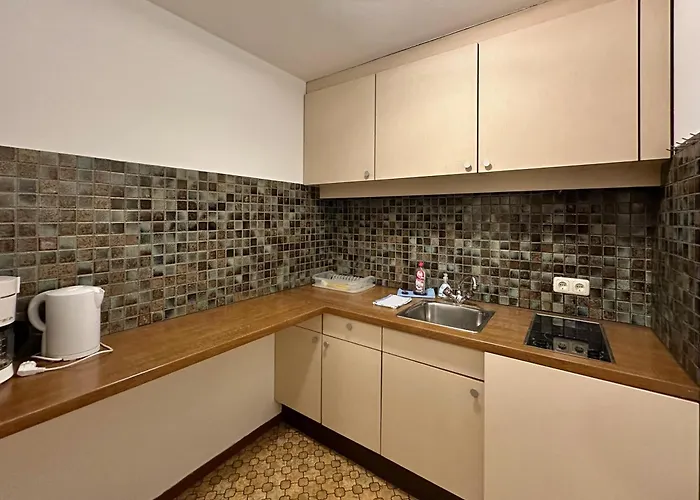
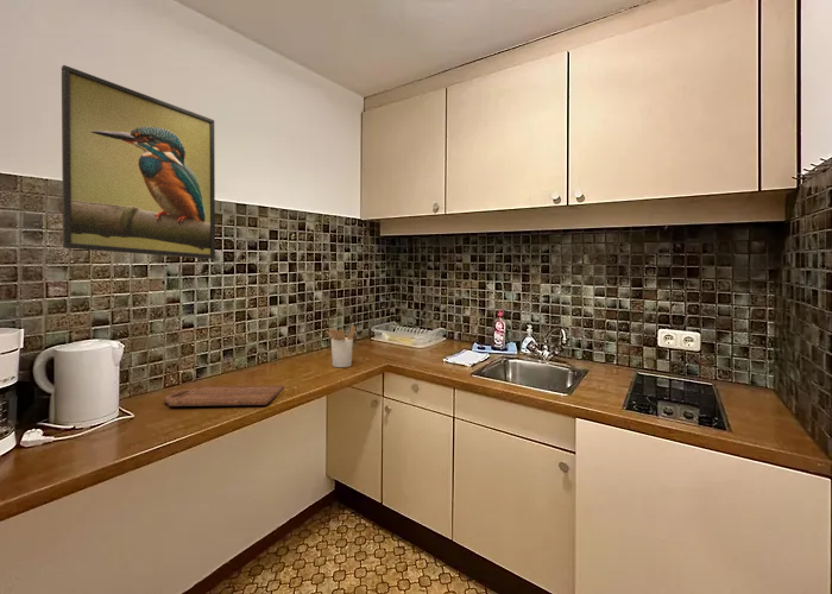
+ cutting board [163,384,285,407]
+ utensil holder [326,324,357,368]
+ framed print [61,64,216,260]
